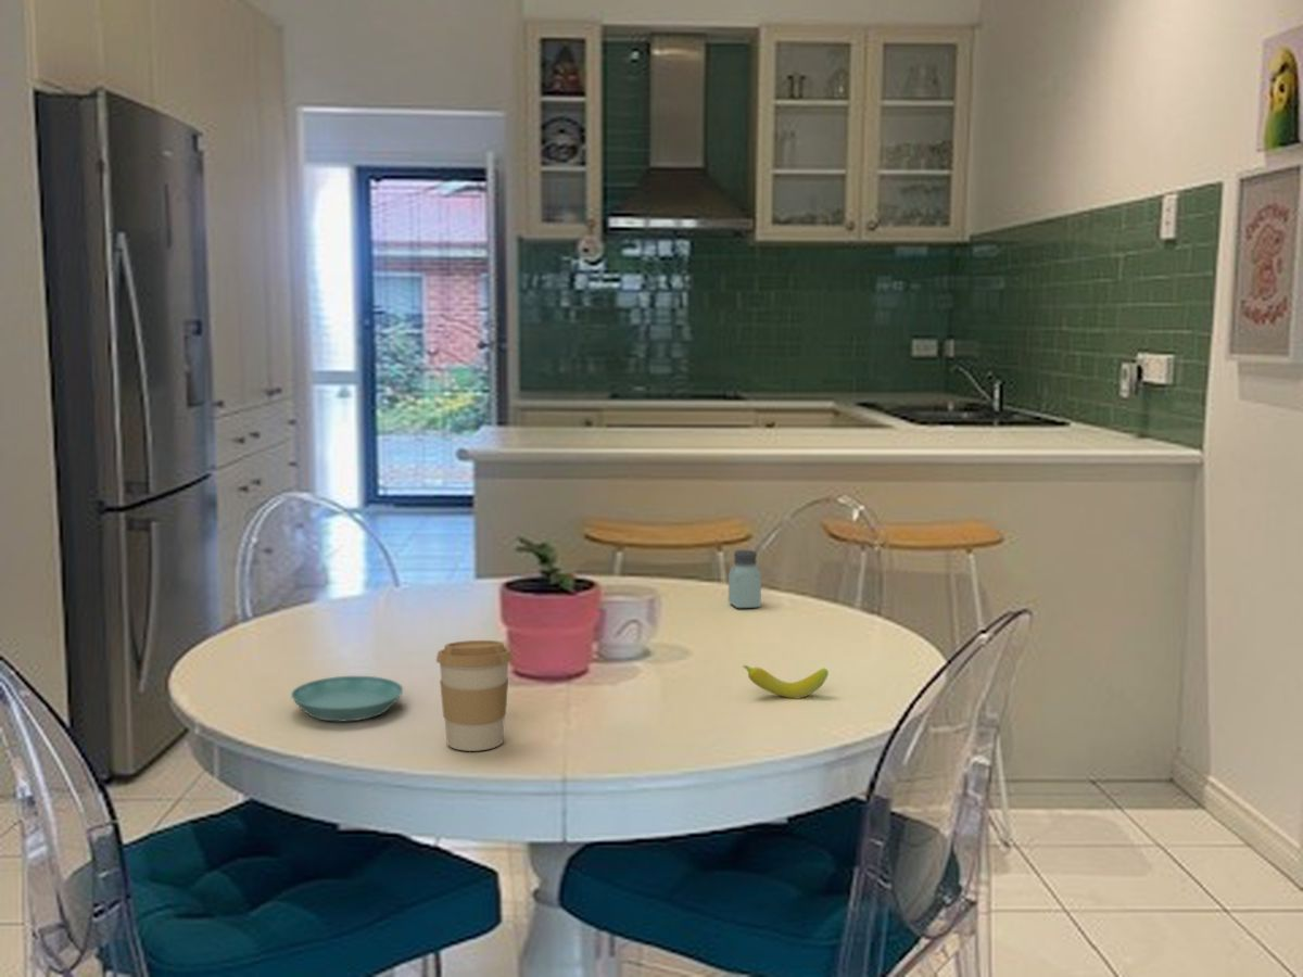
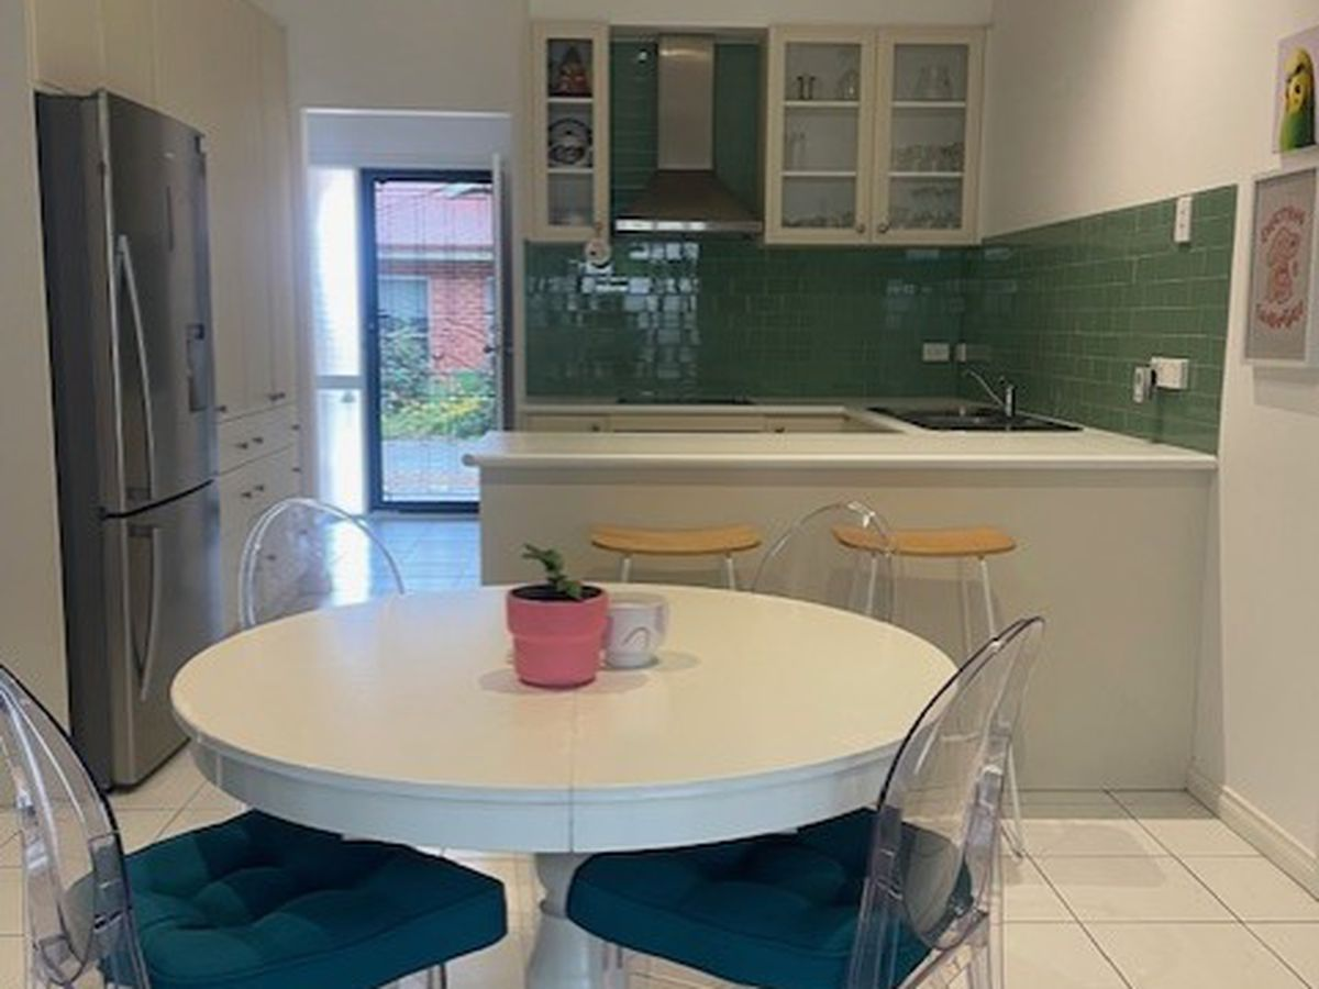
- coffee cup [435,639,514,752]
- saucer [290,675,404,723]
- saltshaker [728,549,762,609]
- fruit [742,664,830,699]
